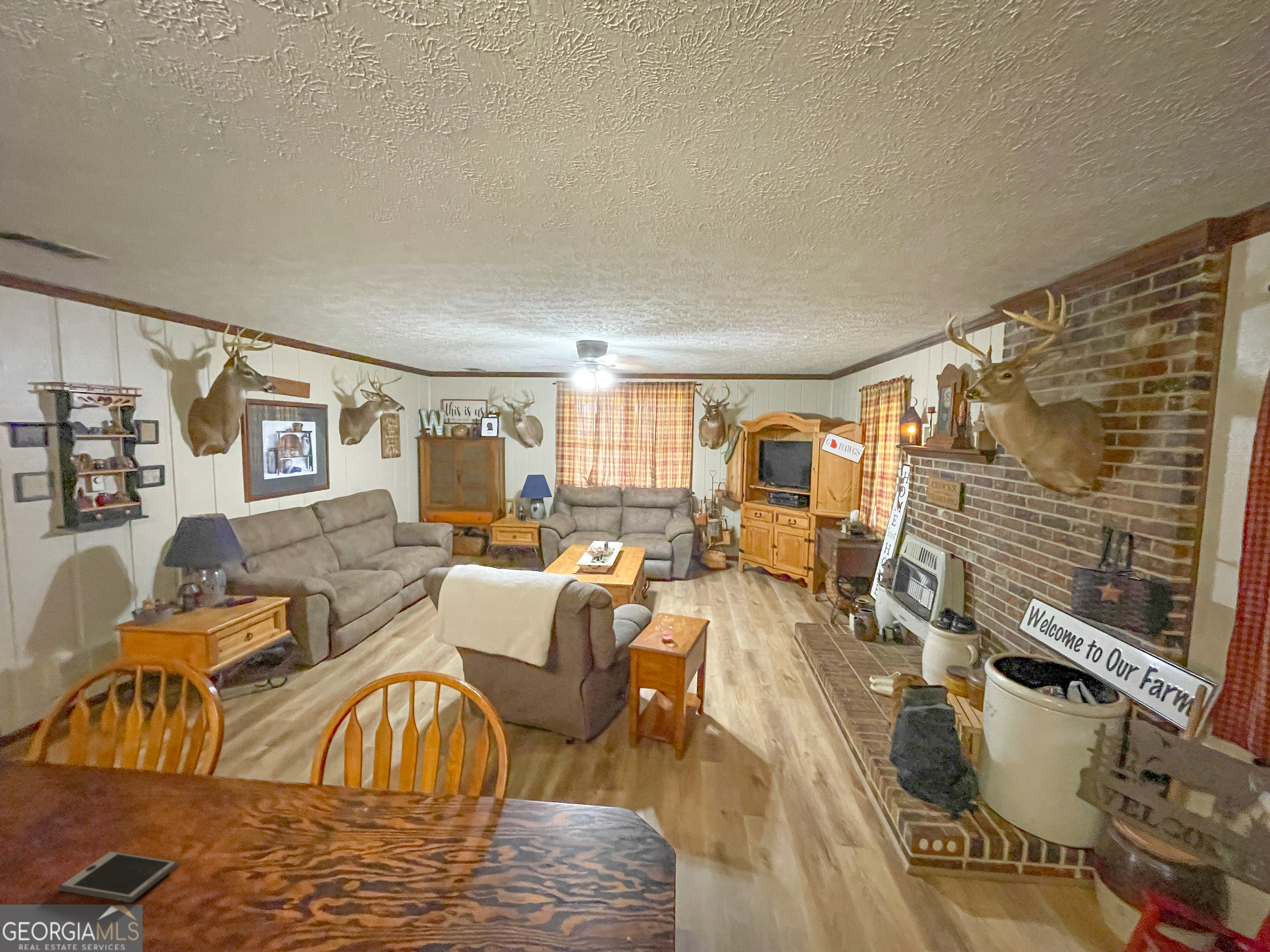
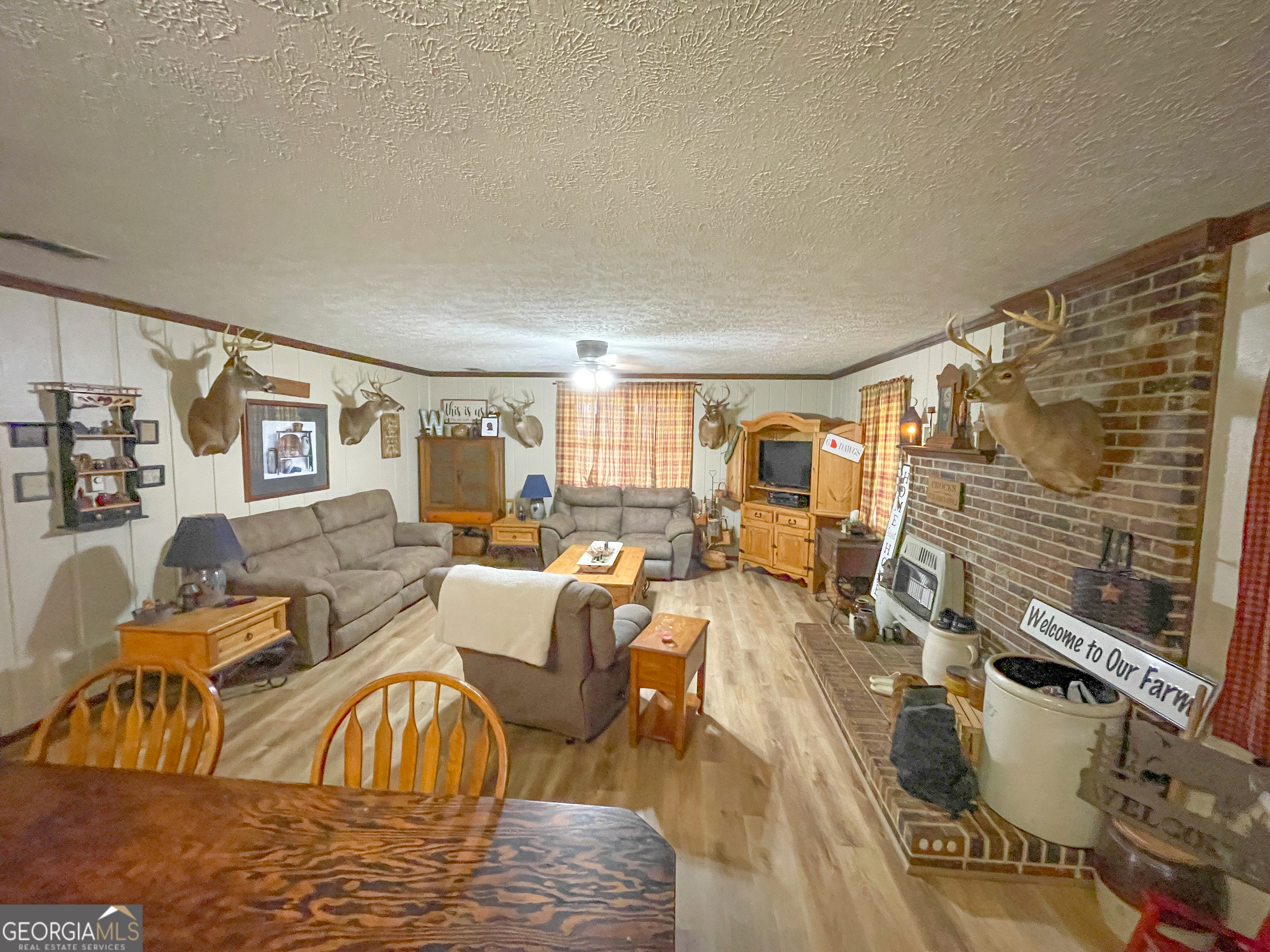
- smartphone [58,851,179,903]
